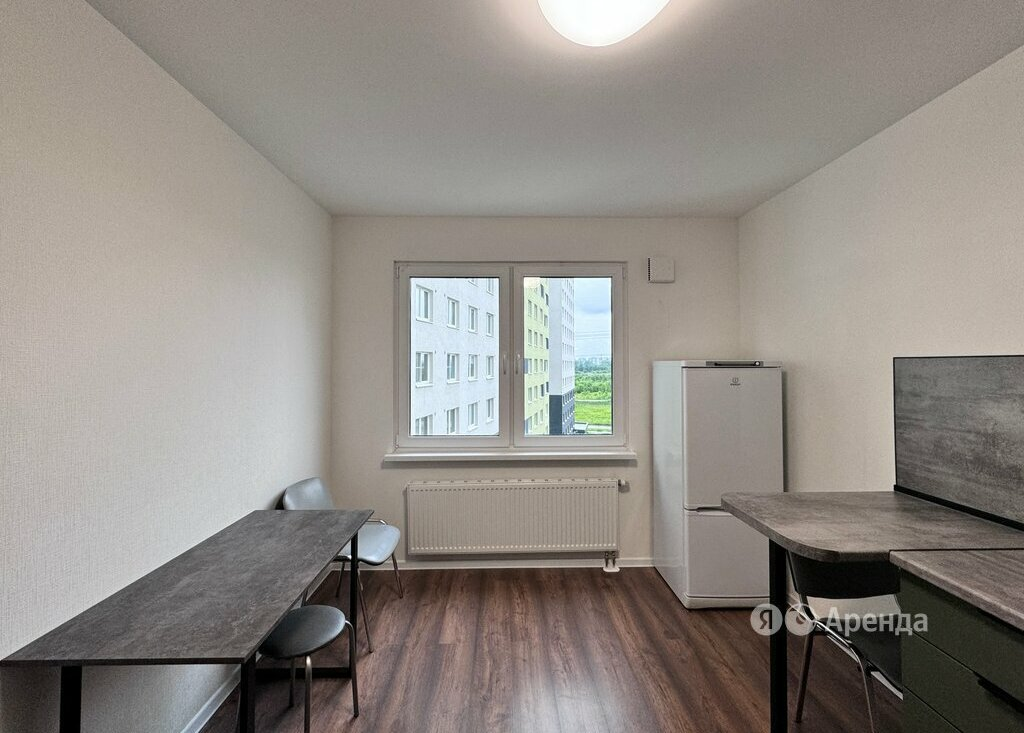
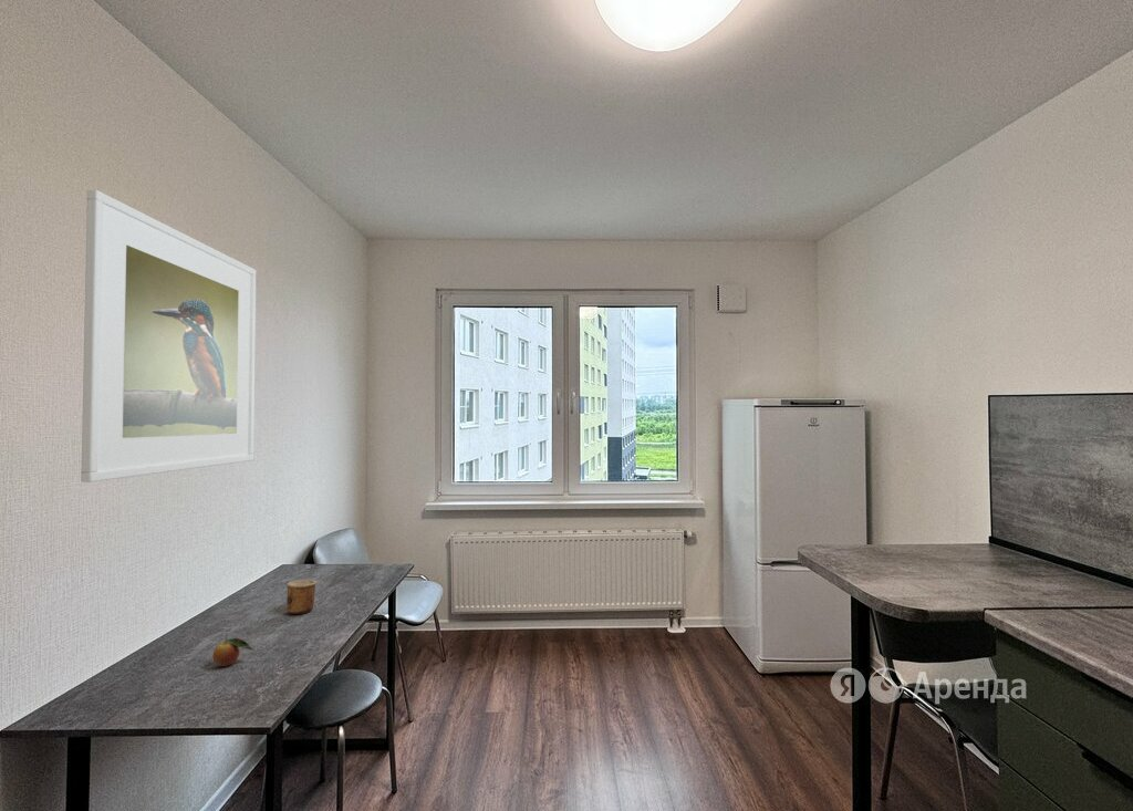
+ cup [285,579,318,615]
+ fruit [211,633,254,667]
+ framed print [80,189,257,484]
